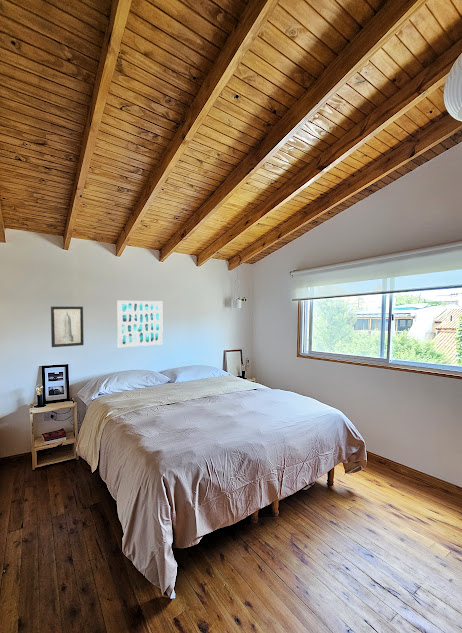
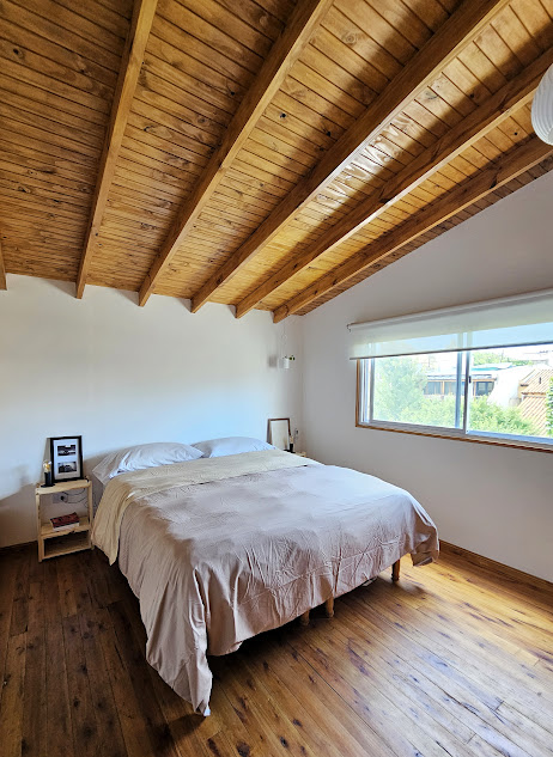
- wall art [116,300,164,348]
- wall art [50,306,85,348]
